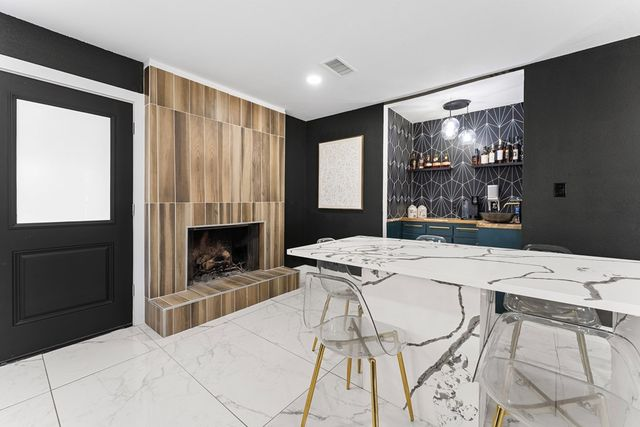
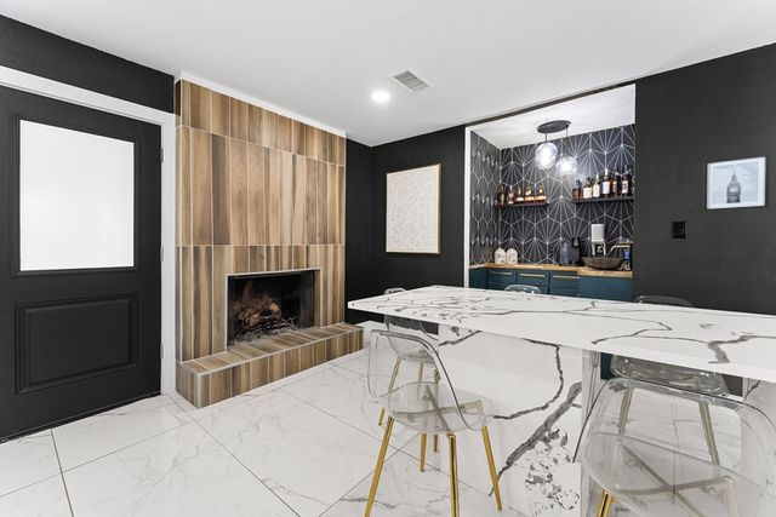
+ wall art [702,151,771,213]
